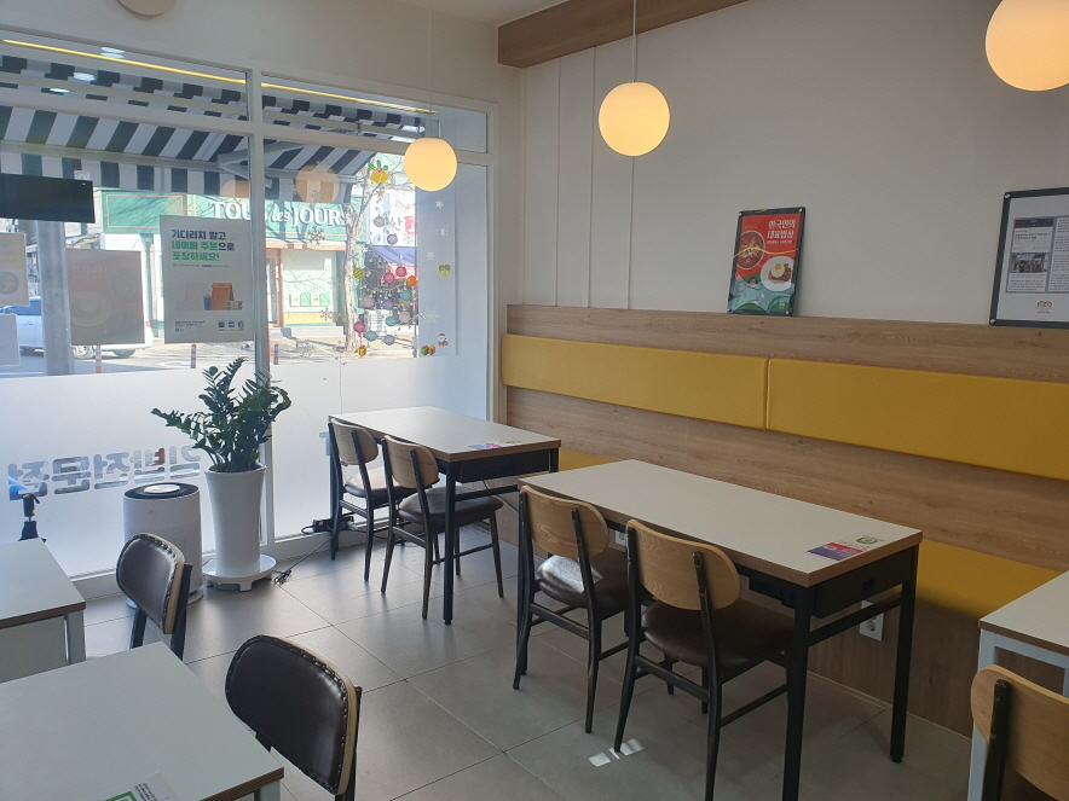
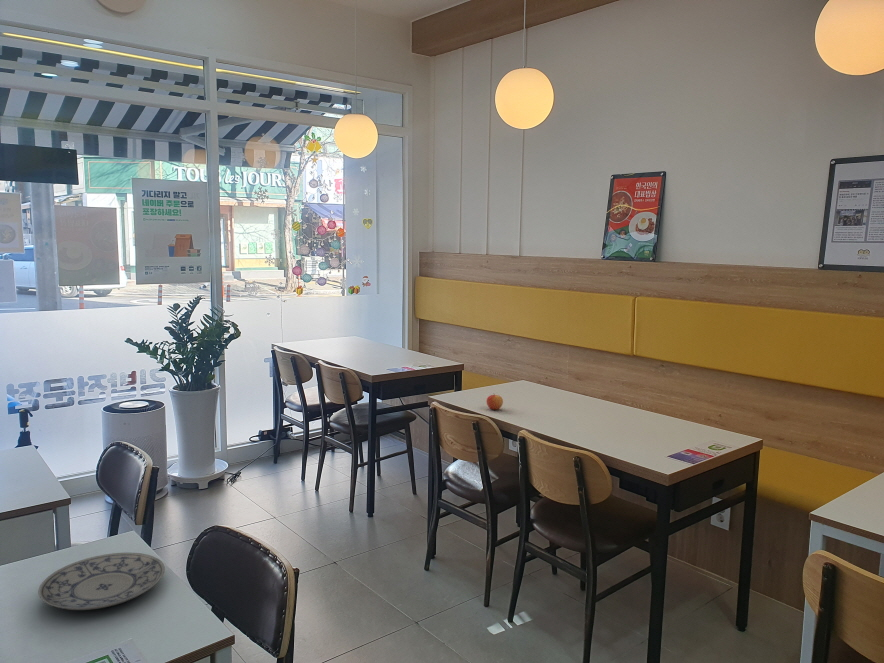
+ apple [485,393,504,411]
+ plate [37,552,166,611]
